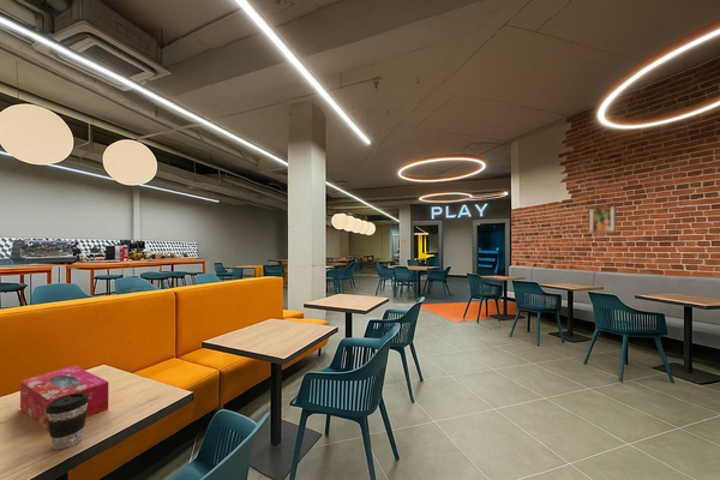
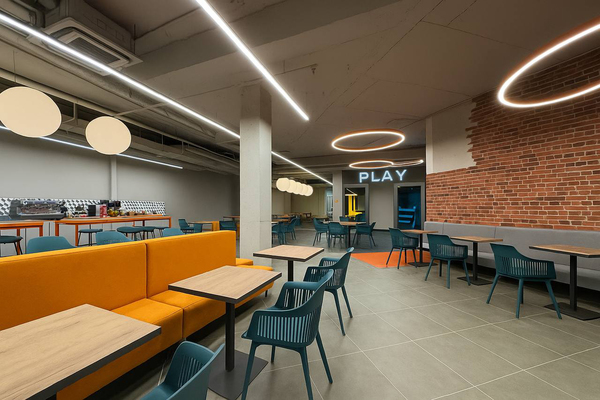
- coffee cup [46,392,89,450]
- tissue box [19,365,109,432]
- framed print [588,205,617,234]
